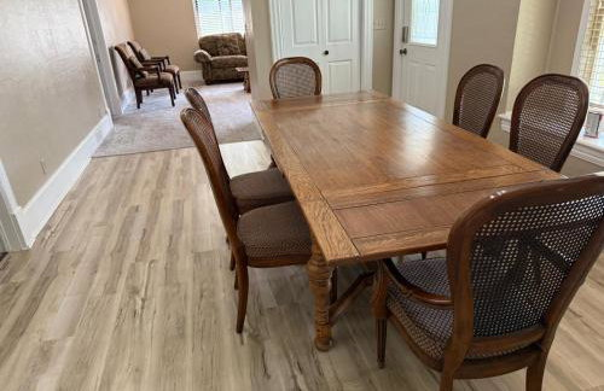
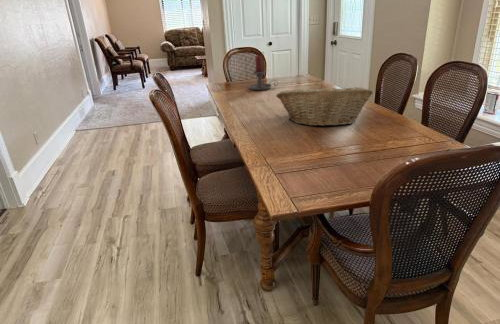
+ candle holder [248,55,279,91]
+ fruit basket [275,83,374,127]
